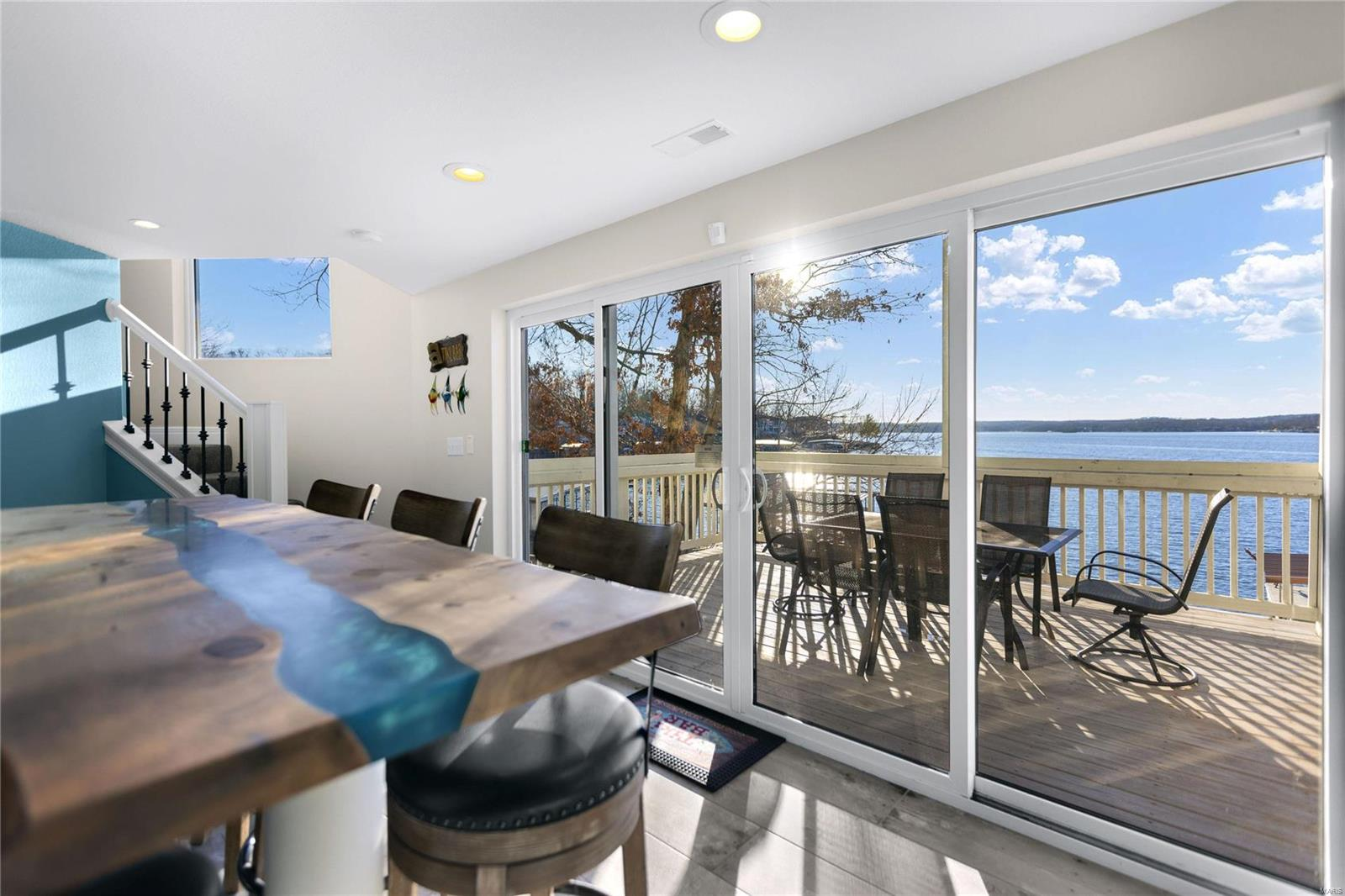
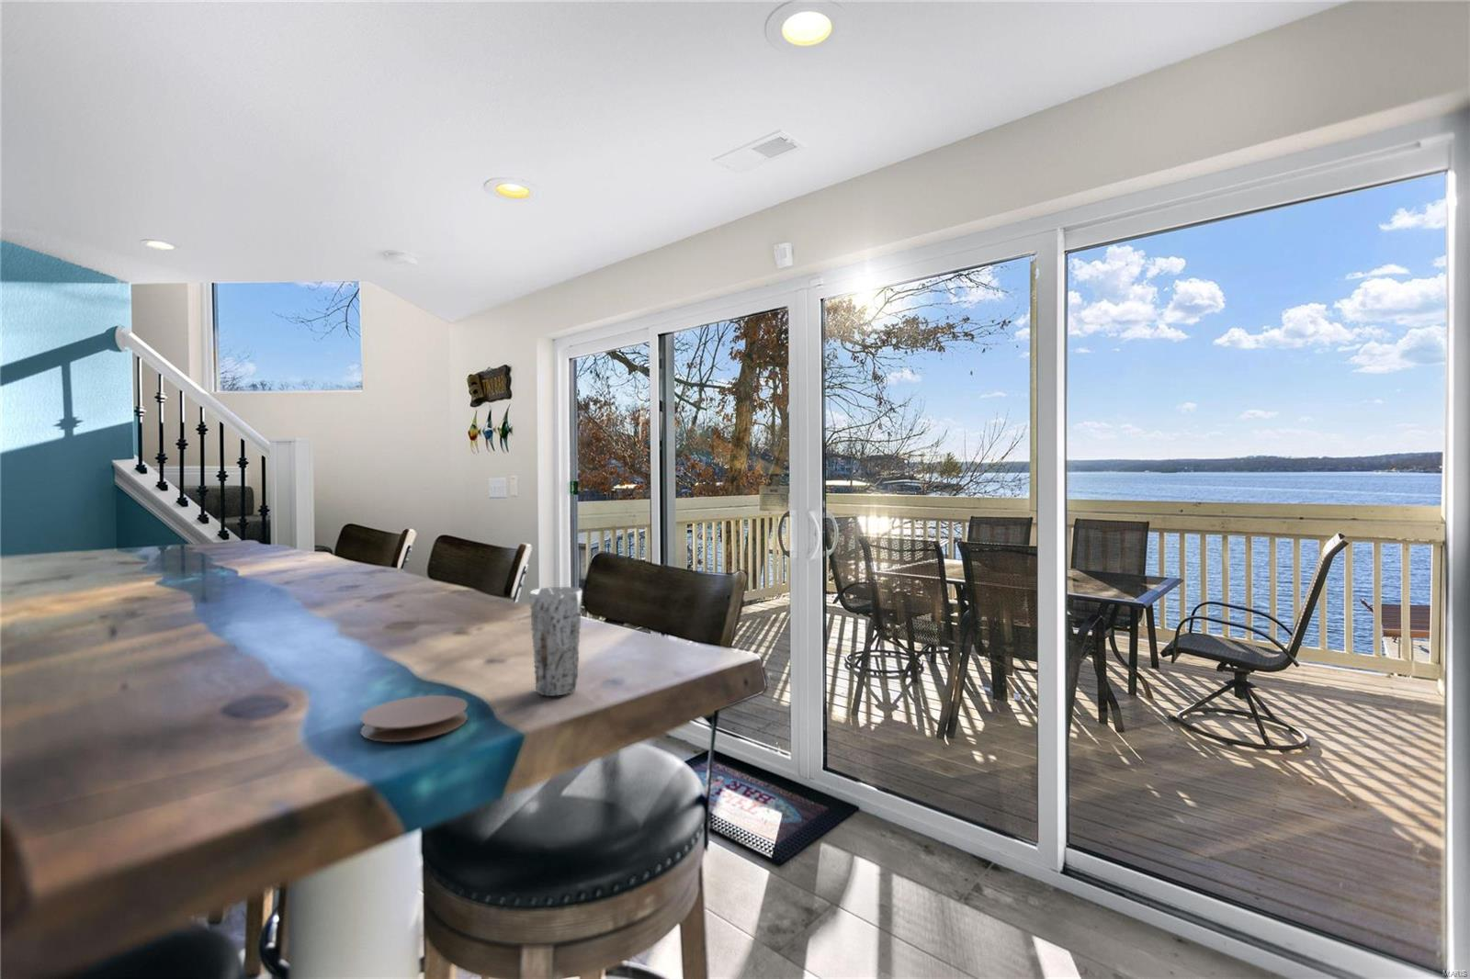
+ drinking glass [528,586,584,697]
+ coaster [360,694,469,743]
